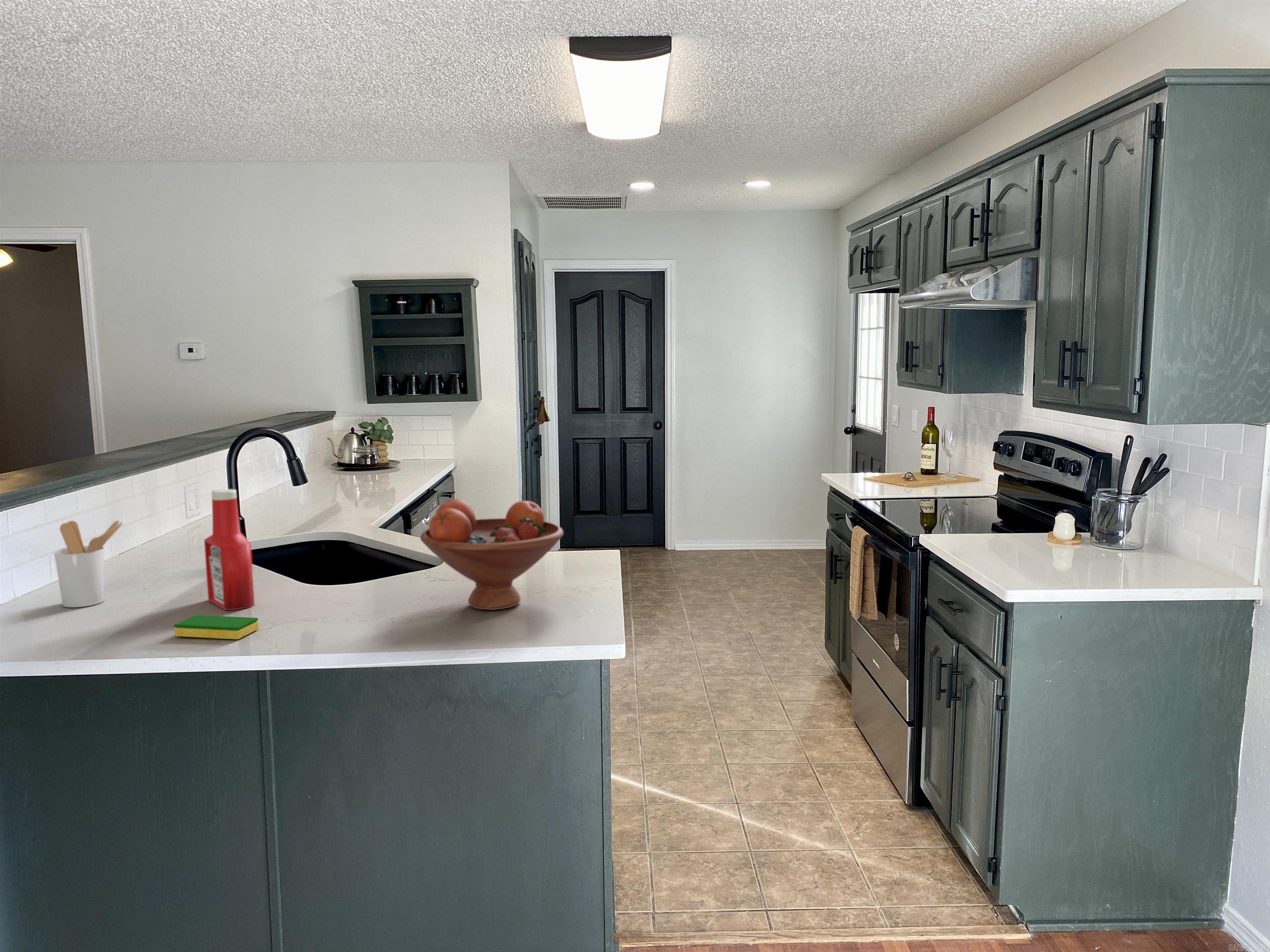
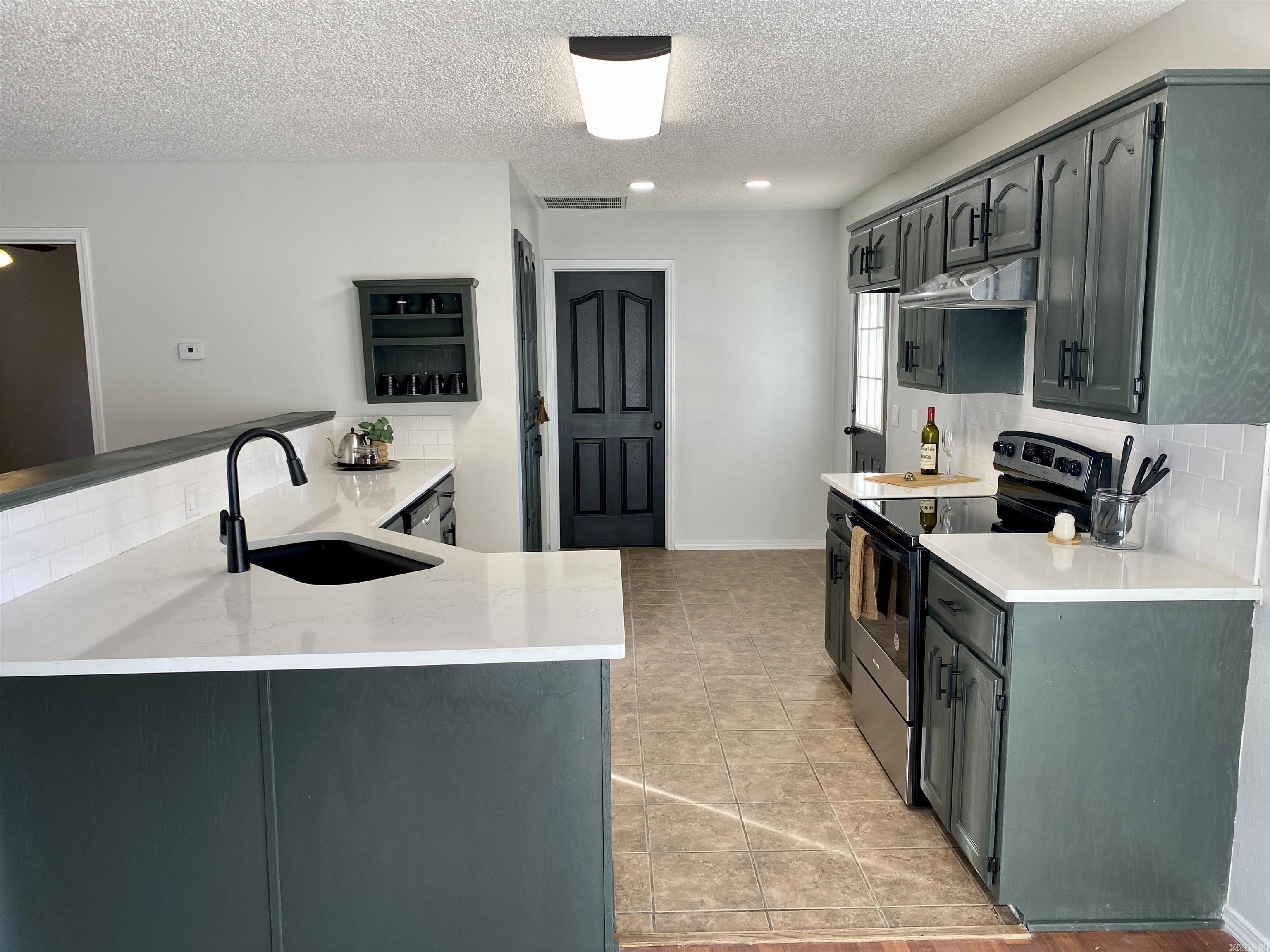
- soap bottle [204,489,255,611]
- utensil holder [53,520,124,608]
- fruit bowl [420,498,564,610]
- dish sponge [174,615,259,640]
